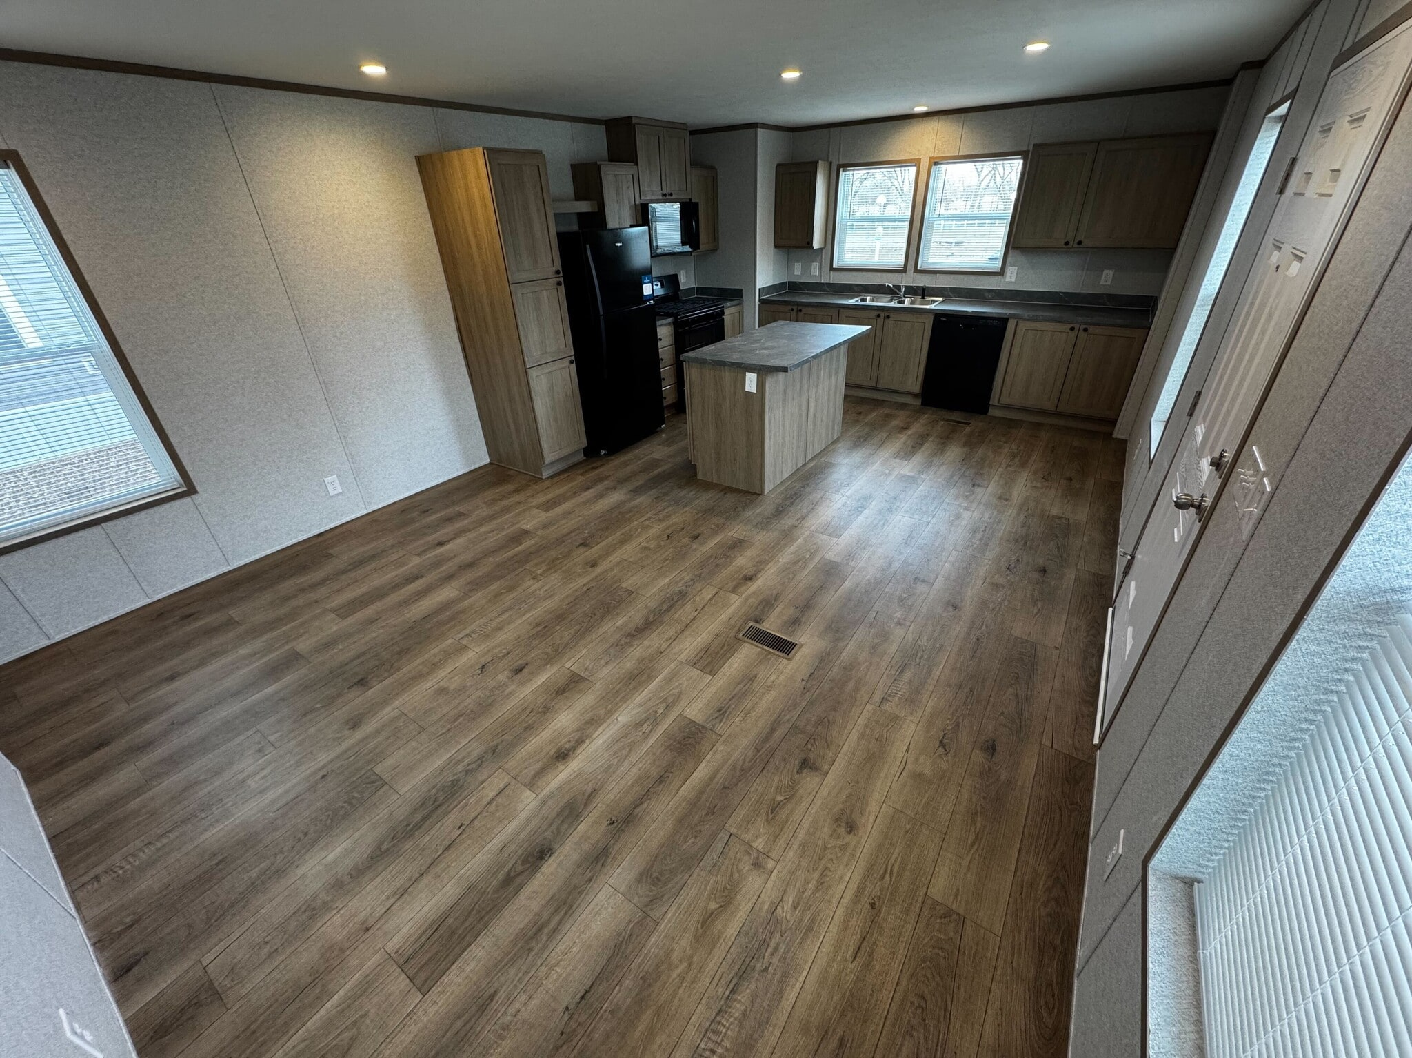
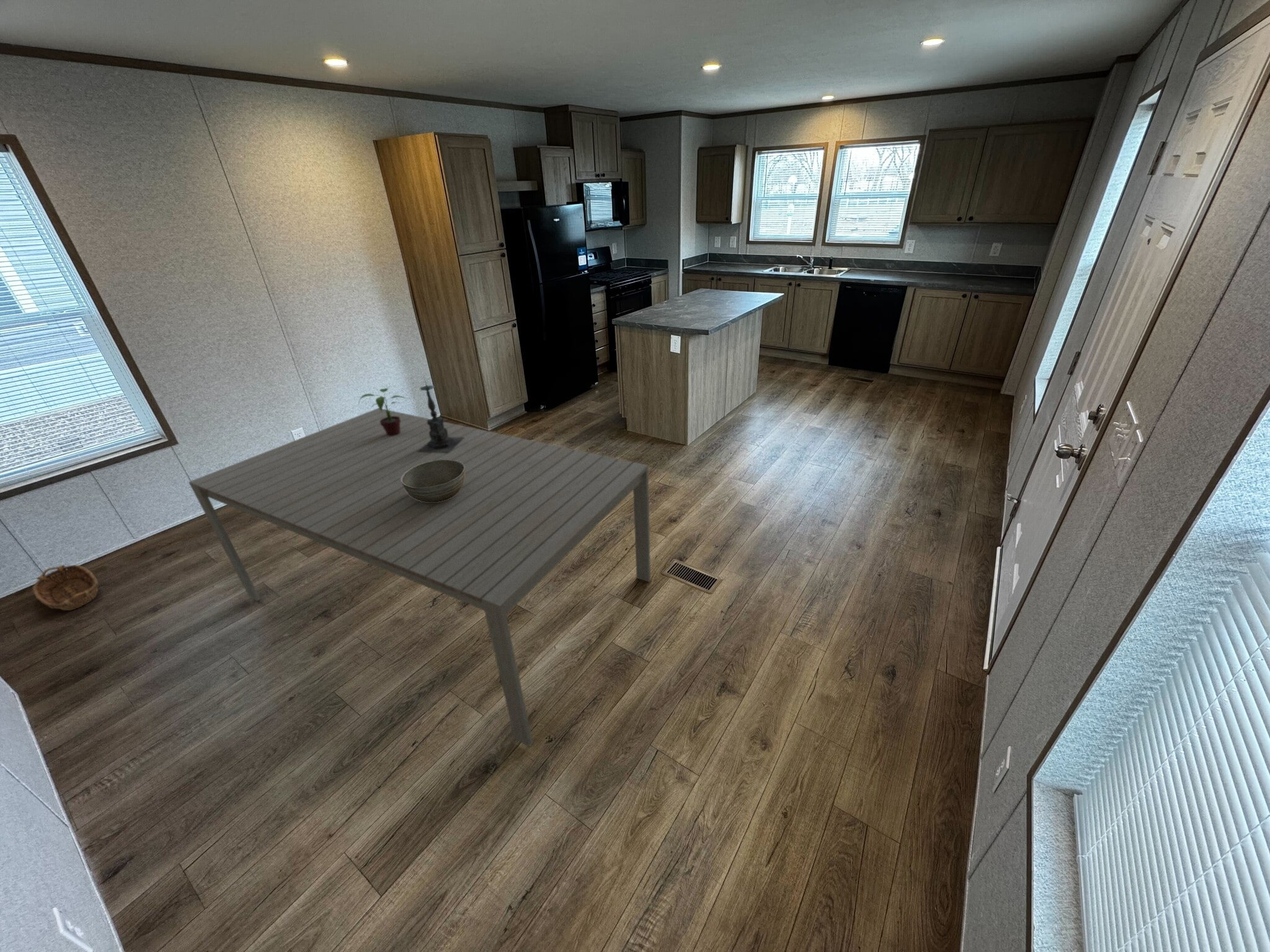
+ potted plant [358,387,407,436]
+ dining table [188,407,651,747]
+ candle holder [418,376,463,453]
+ basket [32,564,99,611]
+ bowl [401,459,465,502]
